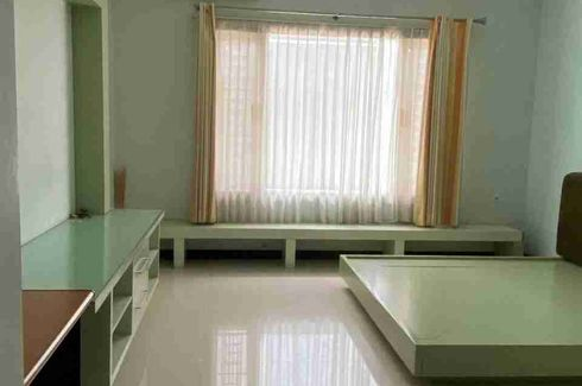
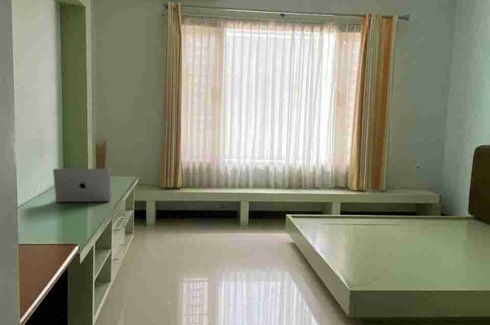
+ laptop [52,168,114,203]
